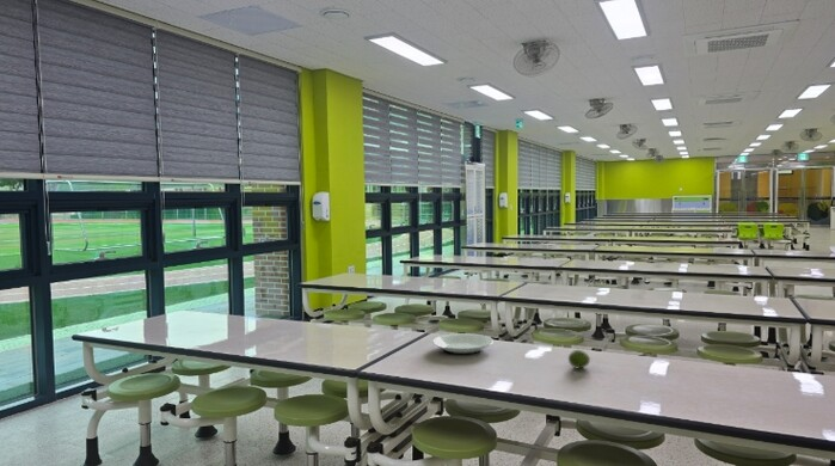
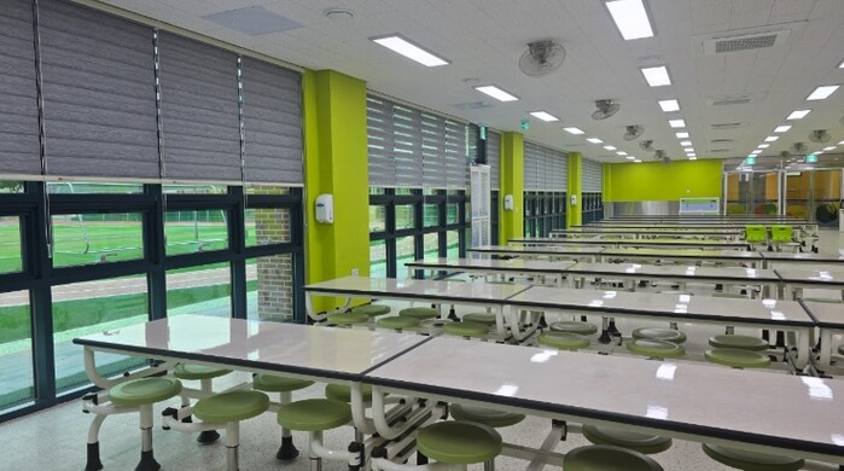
- plate [431,332,495,356]
- fruit [567,349,591,370]
